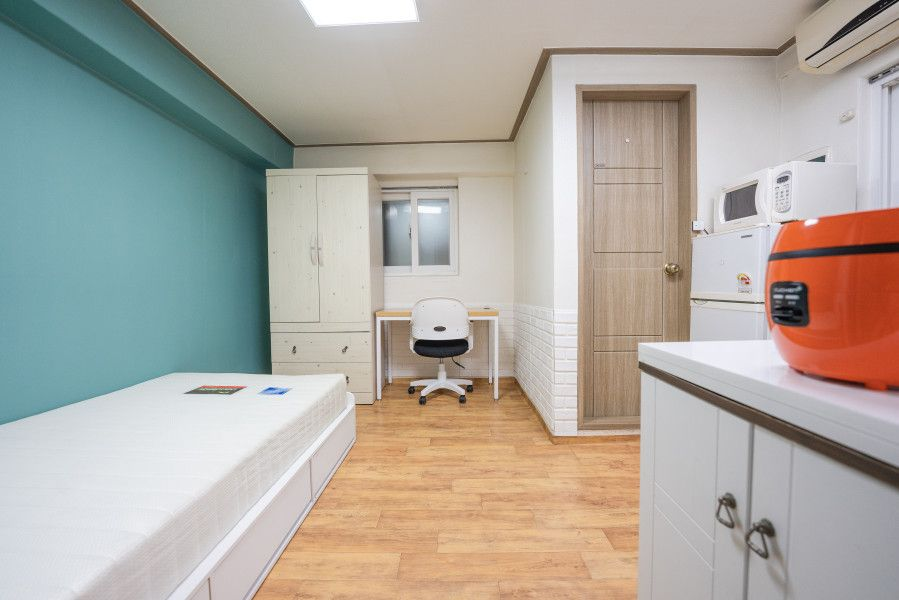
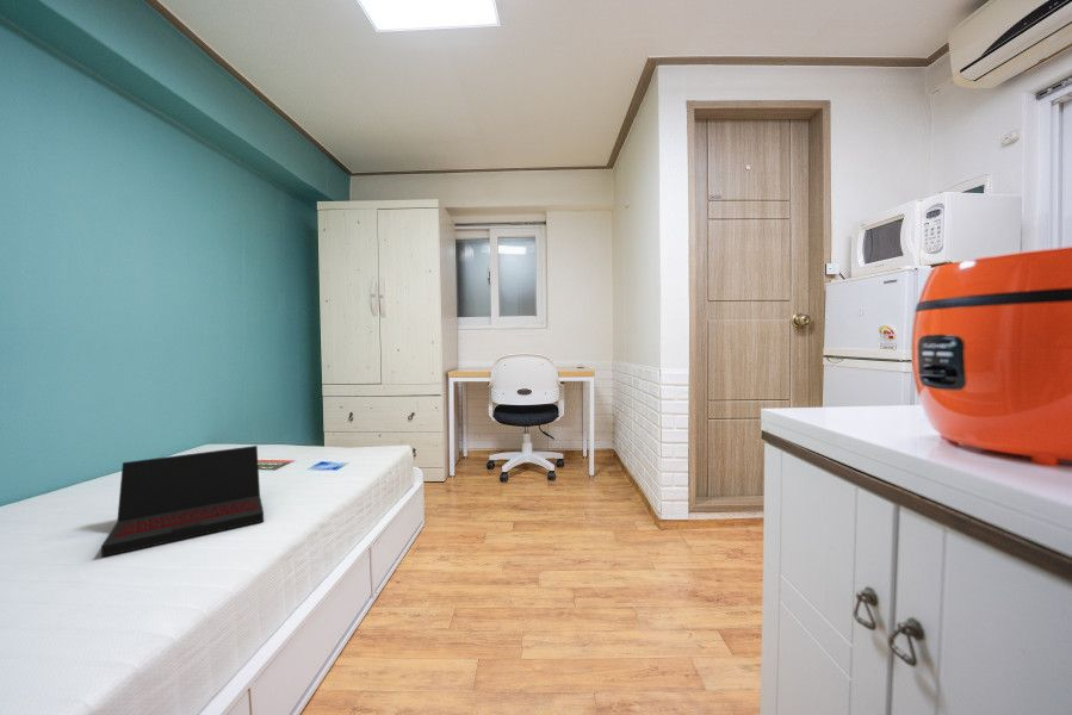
+ laptop [100,444,265,558]
